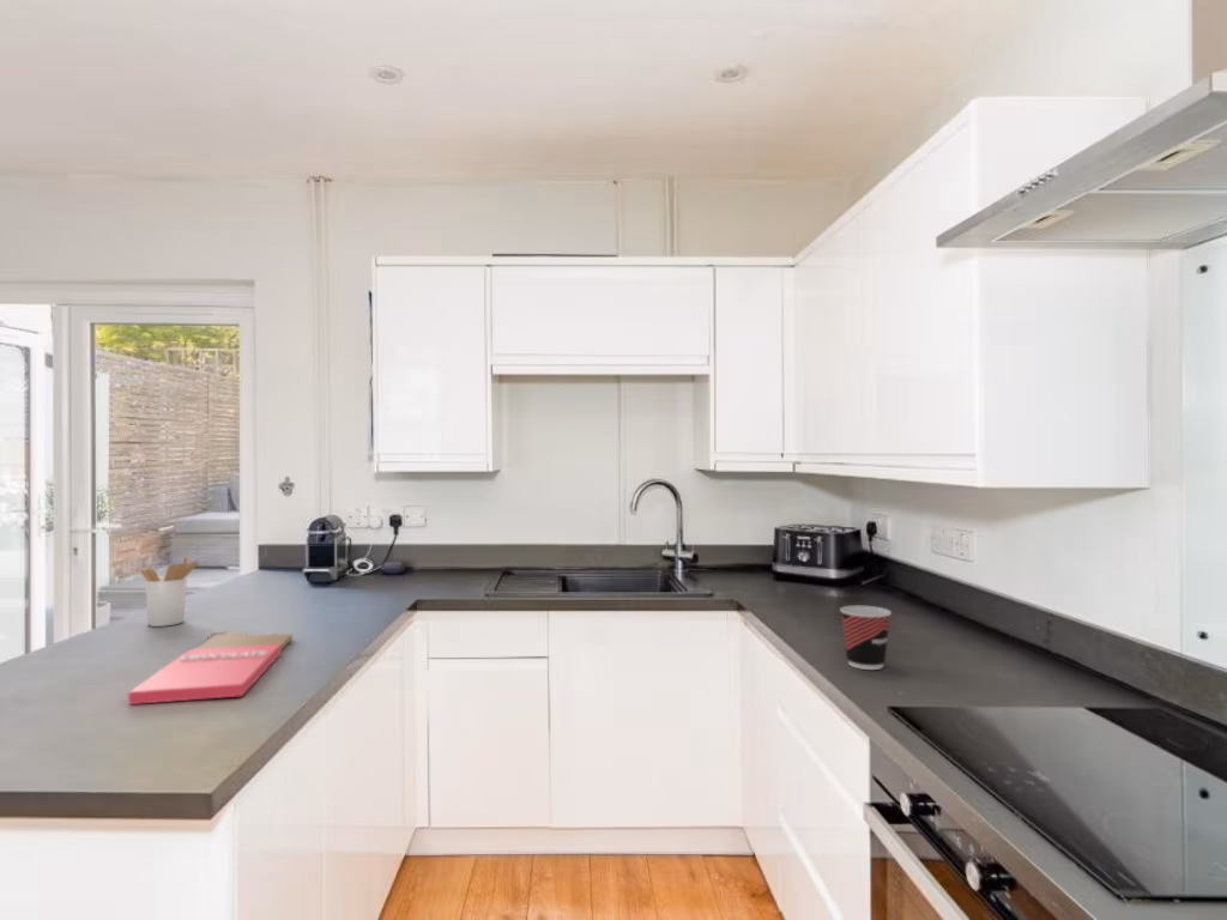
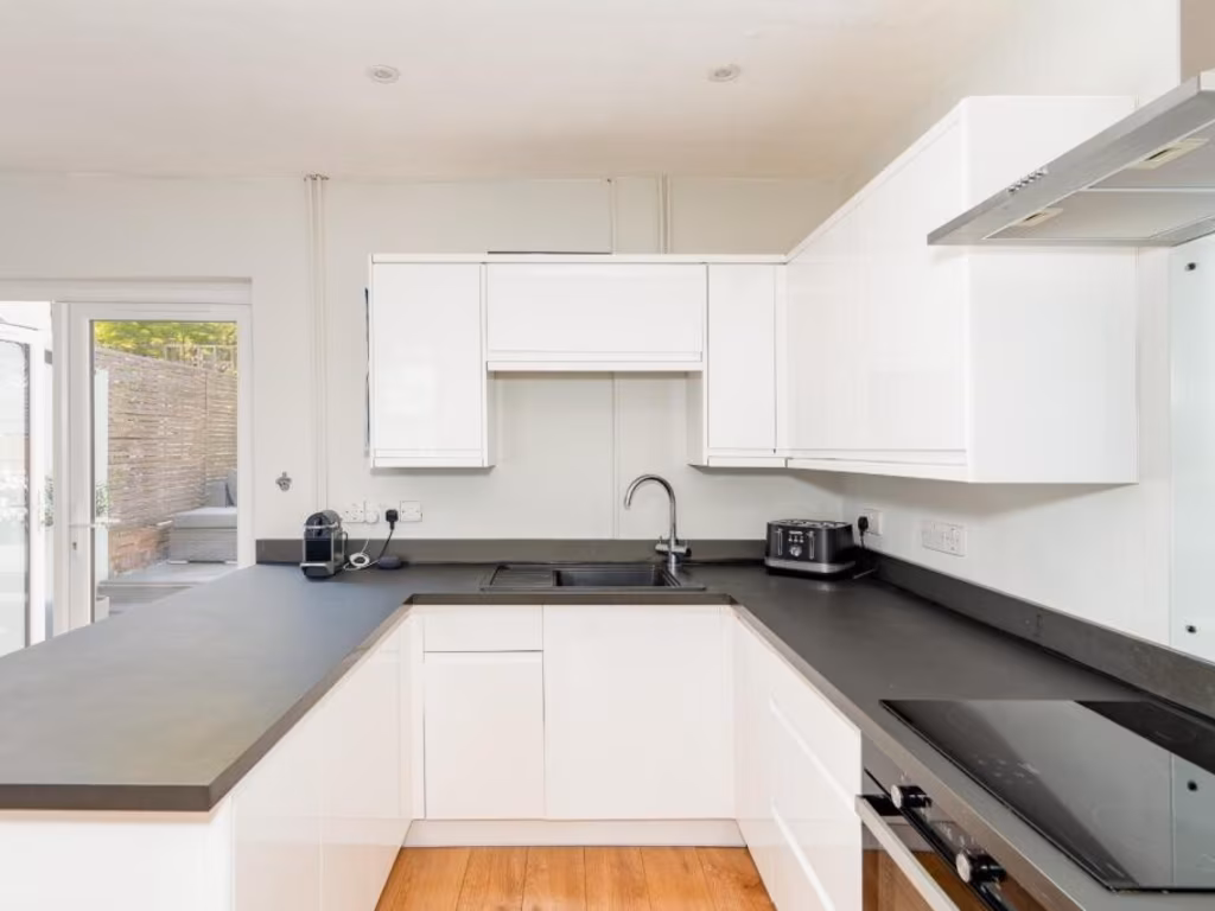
- cutting board [127,631,294,706]
- utensil holder [139,553,200,628]
- cup [839,604,893,671]
